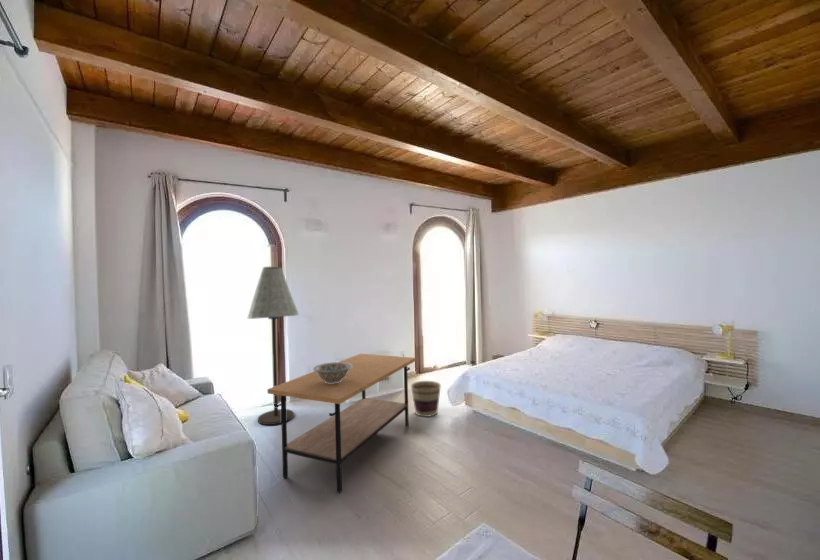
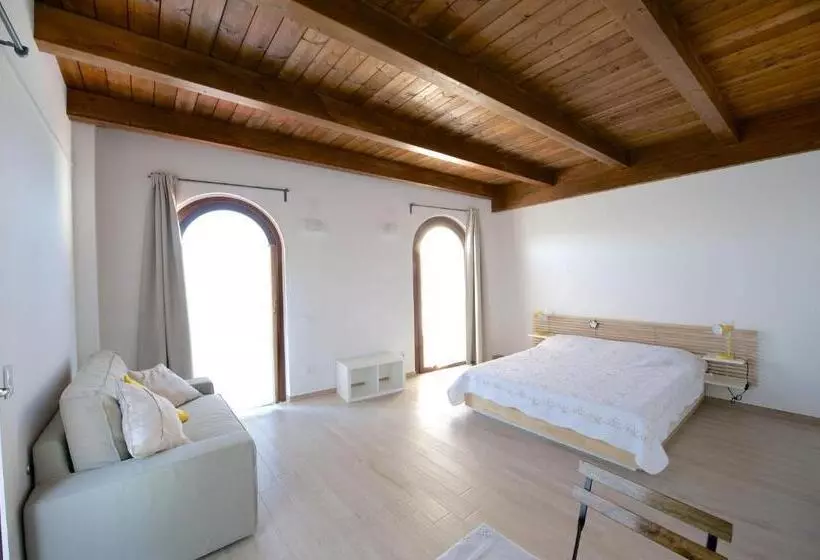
- coffee table [266,353,417,494]
- floor lamp [247,266,300,426]
- decorative bowl [312,361,352,384]
- basket [410,380,442,418]
